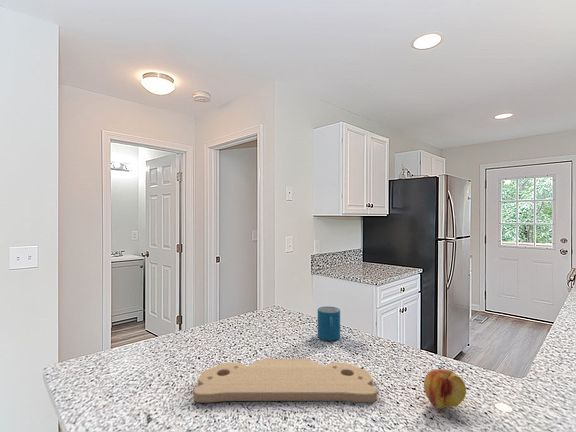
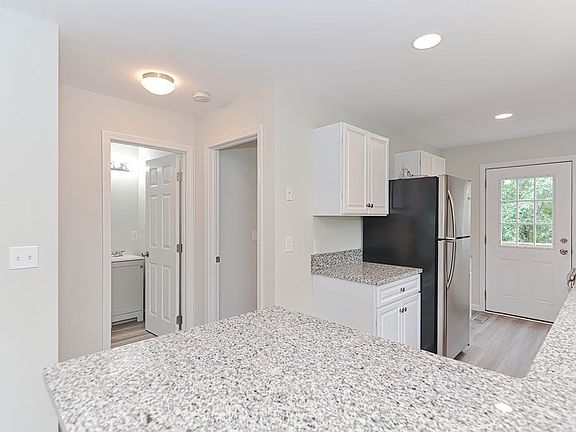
- fruit [423,368,467,410]
- mug [317,306,341,342]
- cutting board [193,357,378,403]
